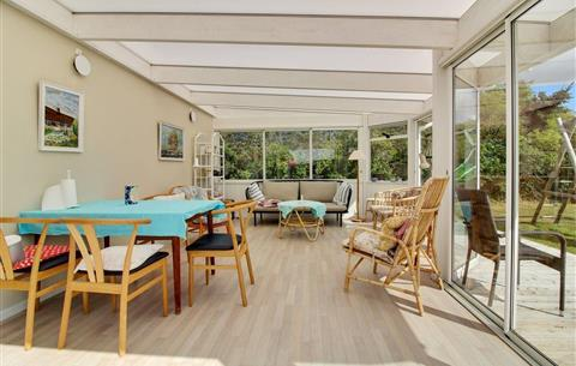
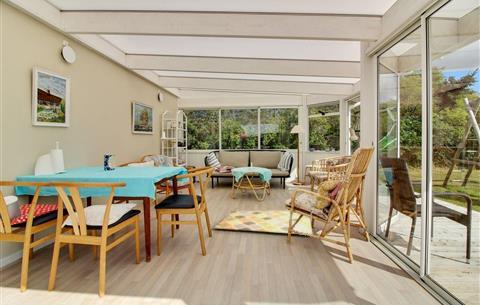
+ rug [213,210,314,236]
